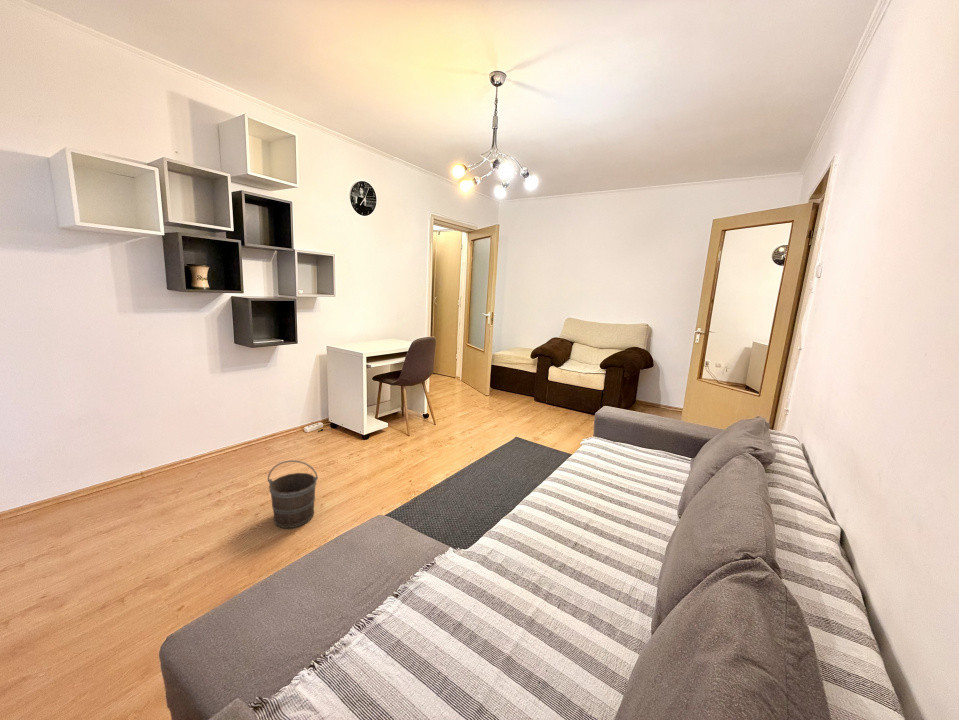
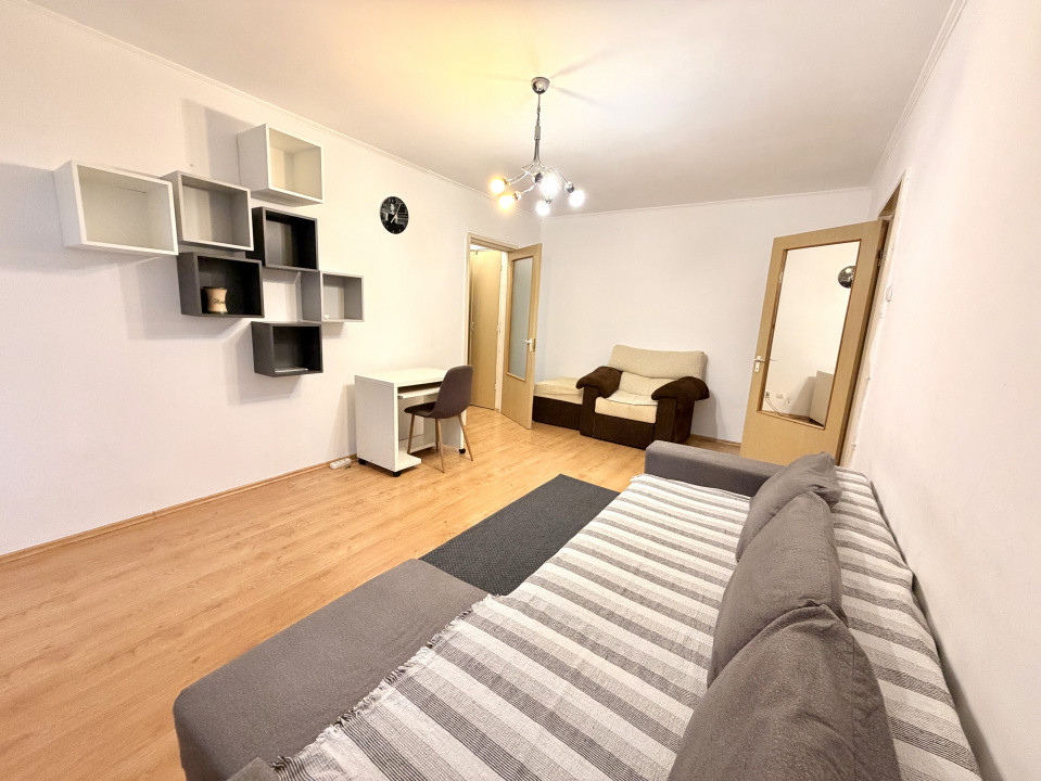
- bucket [267,459,319,529]
